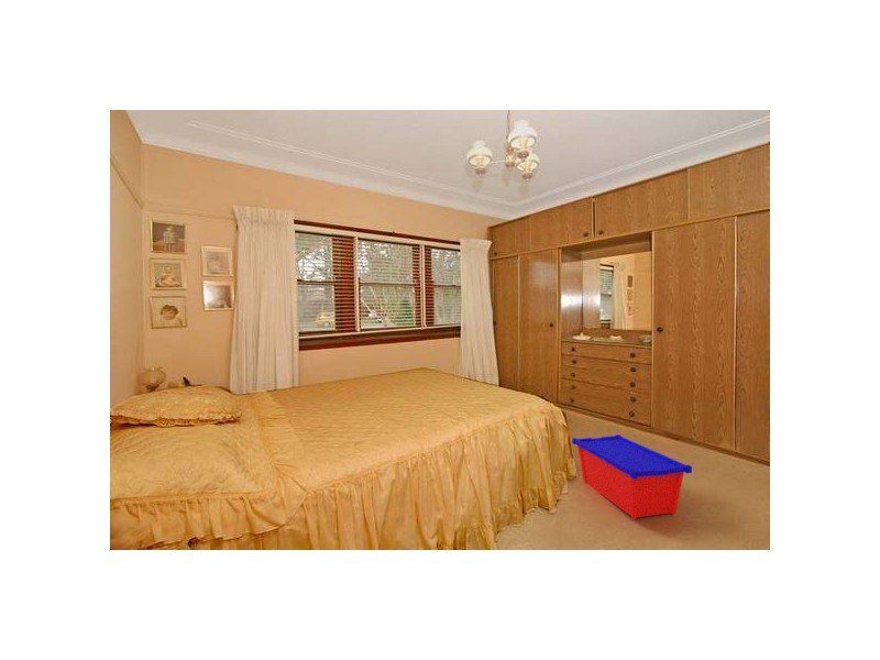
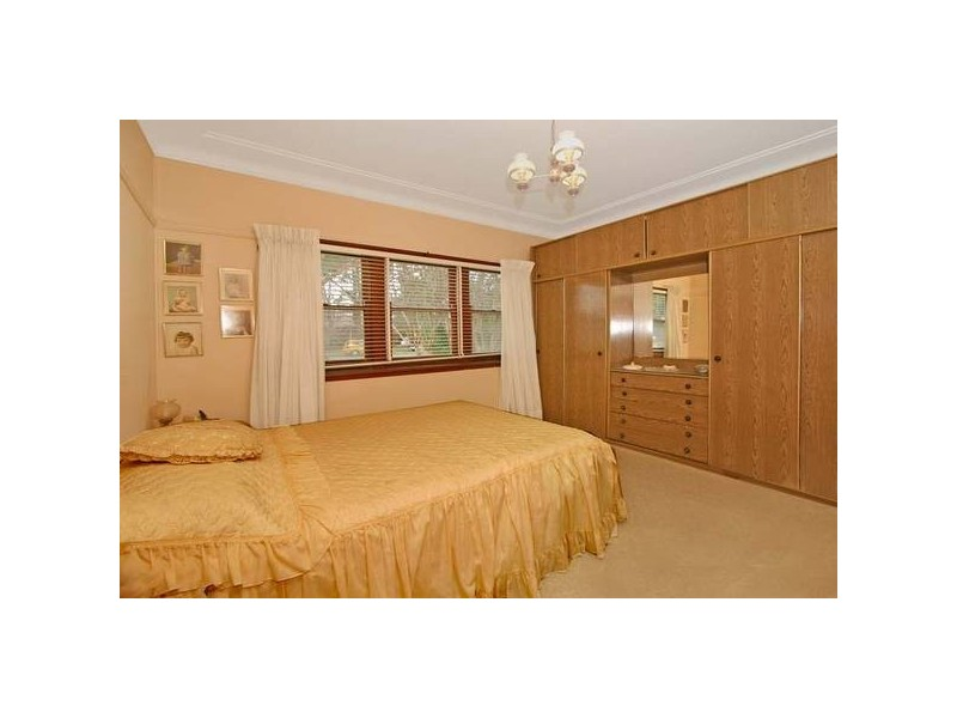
- storage bin [571,433,693,520]
